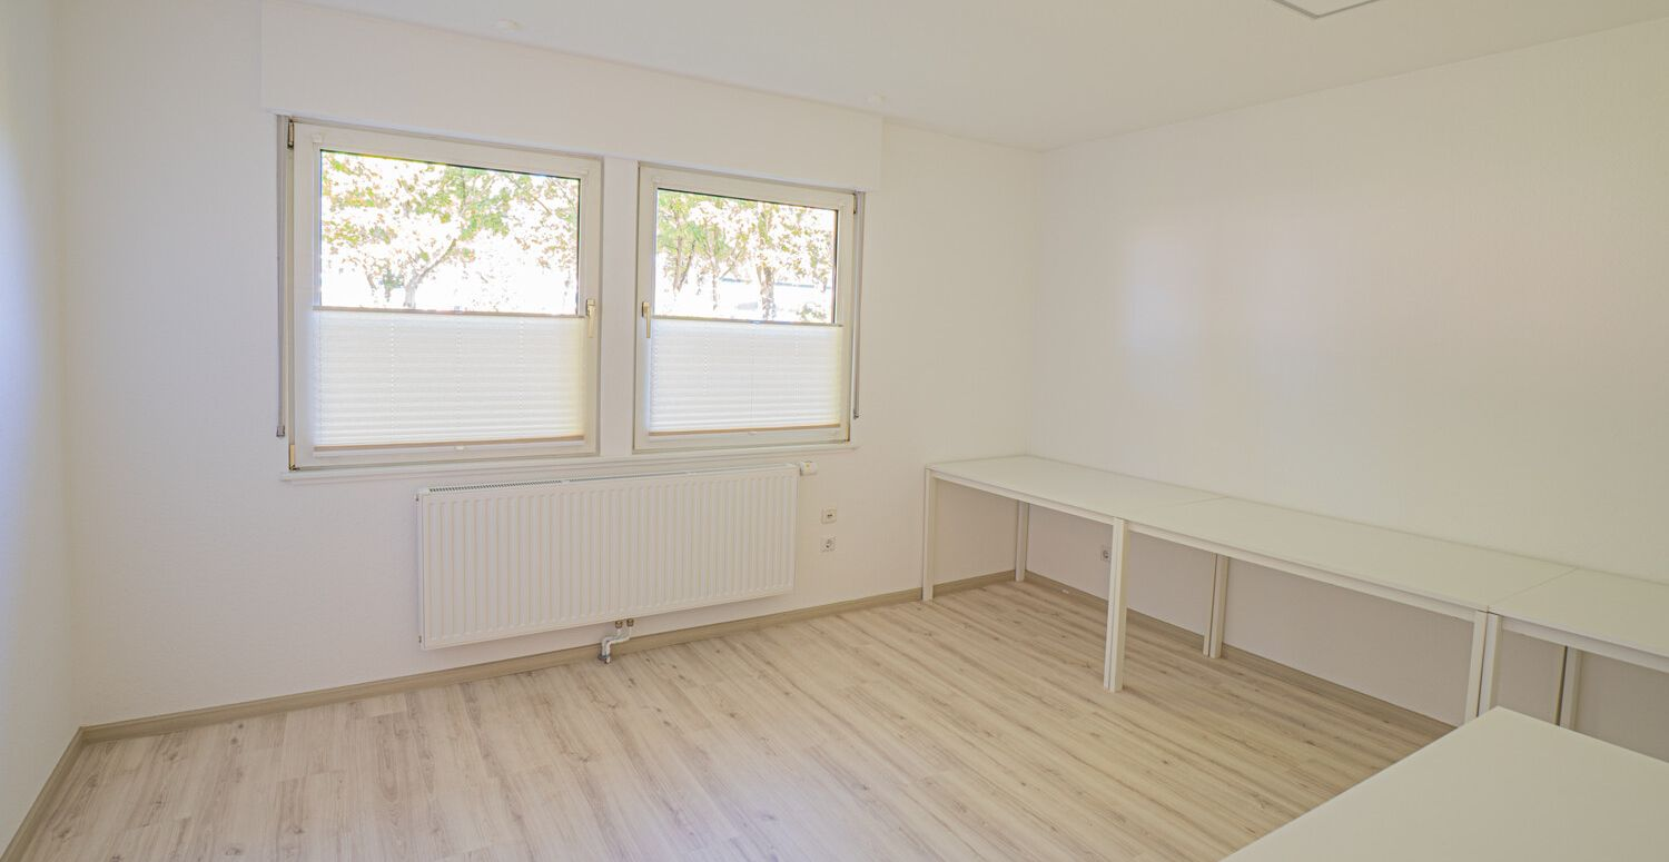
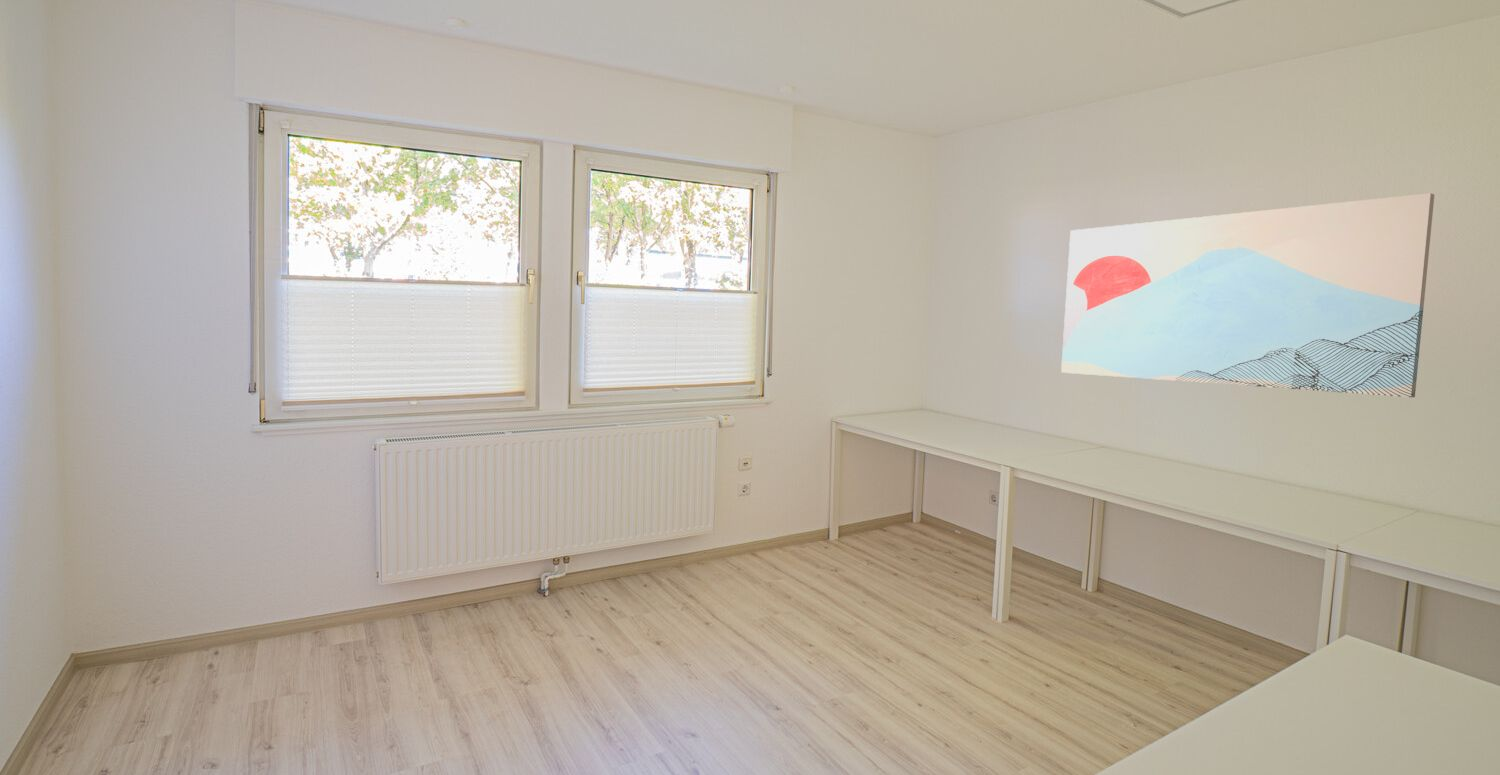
+ wall art [1060,192,1435,398]
